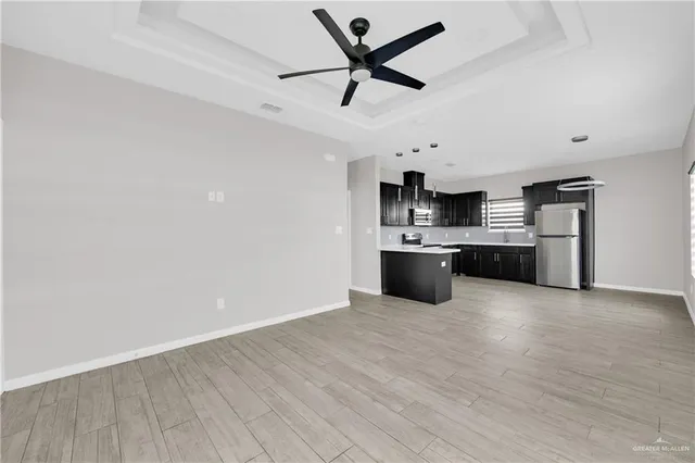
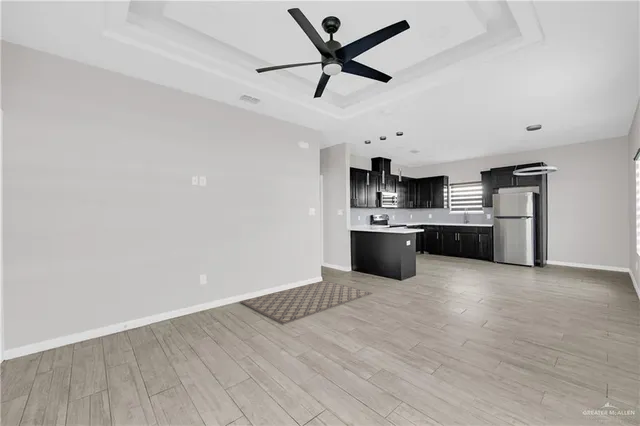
+ rug [239,280,374,325]
